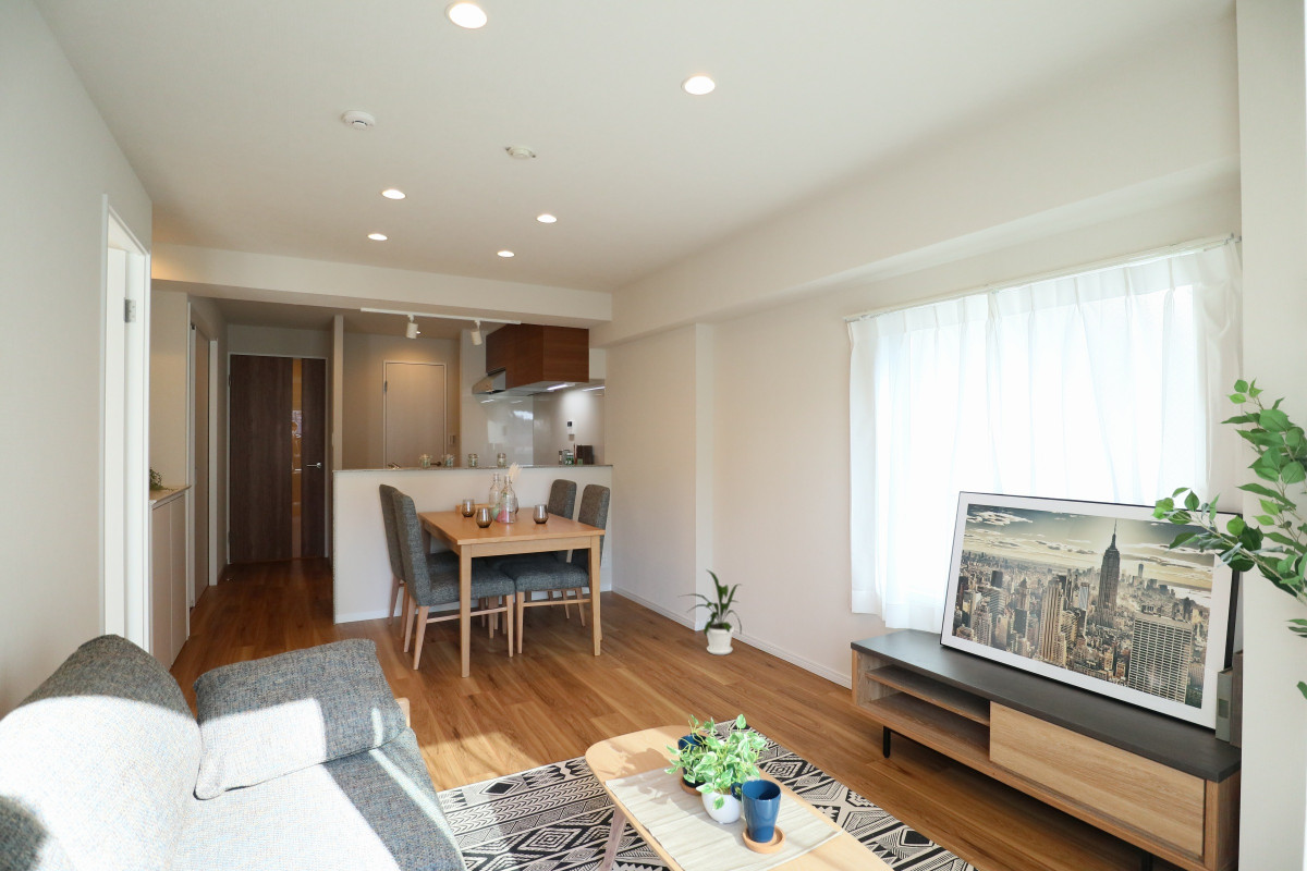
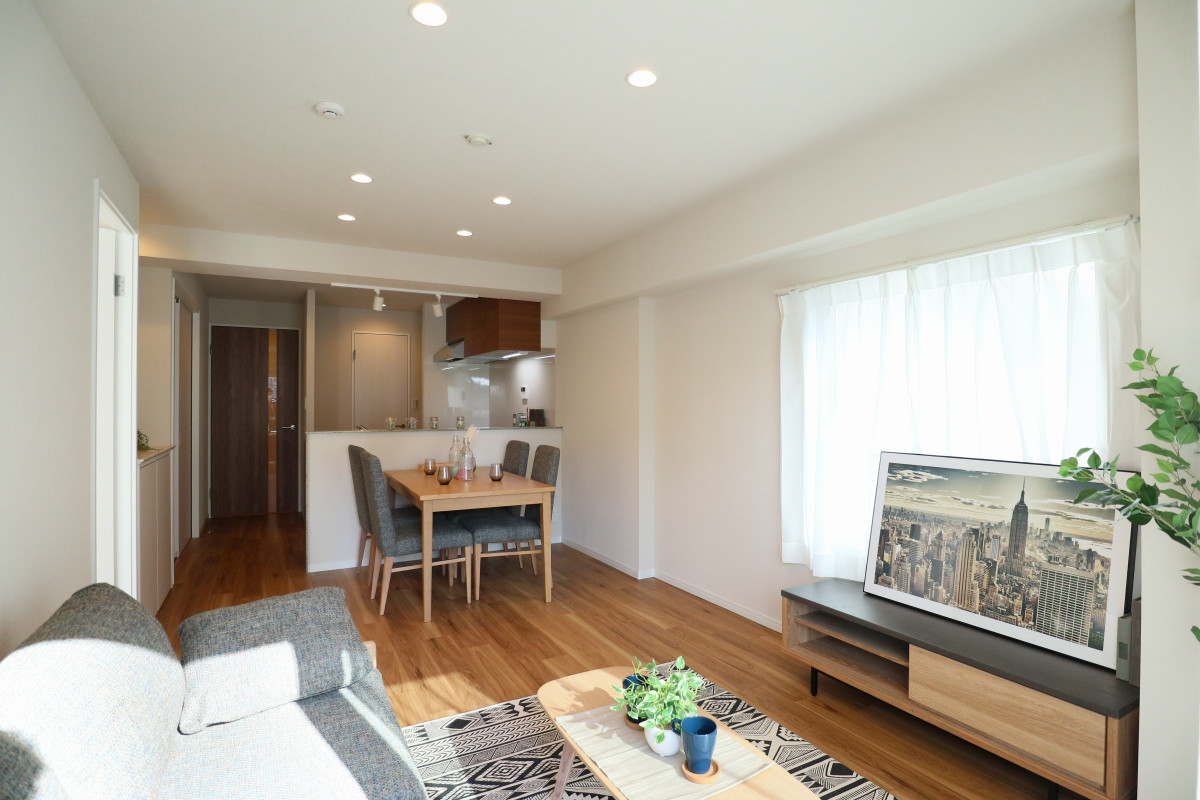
- house plant [679,568,744,655]
